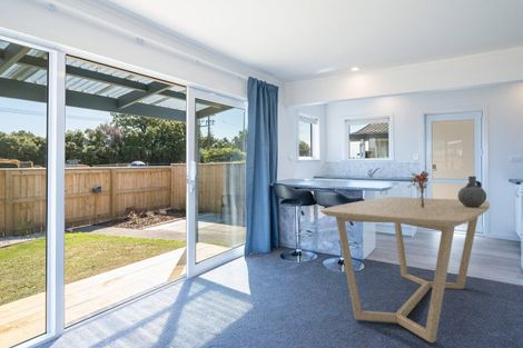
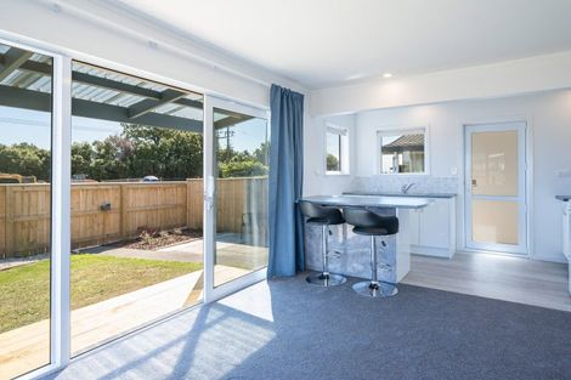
- dining table [319,196,491,344]
- bouquet [407,170,430,208]
- ceramic jug [457,176,487,207]
